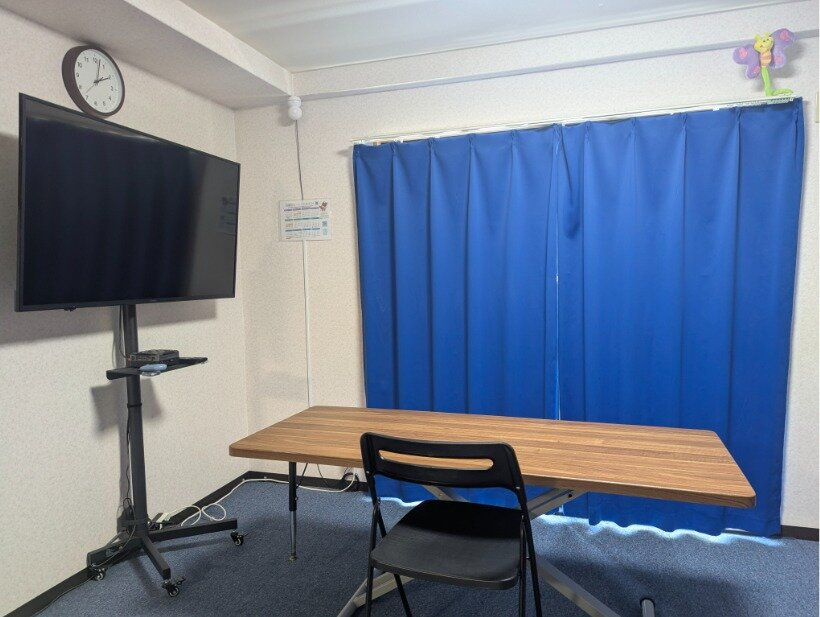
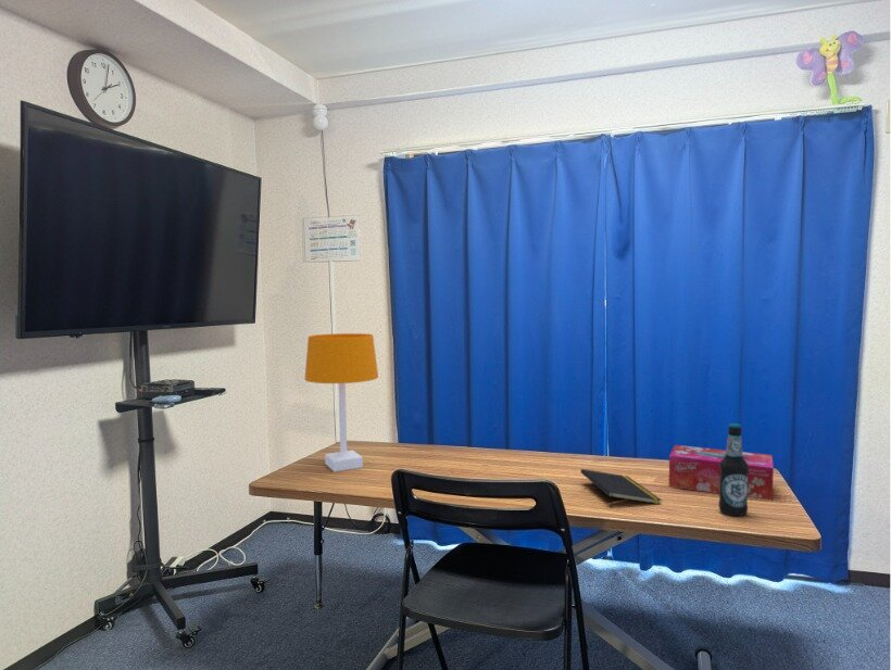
+ desk lamp [303,332,379,473]
+ tissue box [668,444,775,501]
+ bottle [717,422,749,517]
+ notepad [579,468,663,509]
